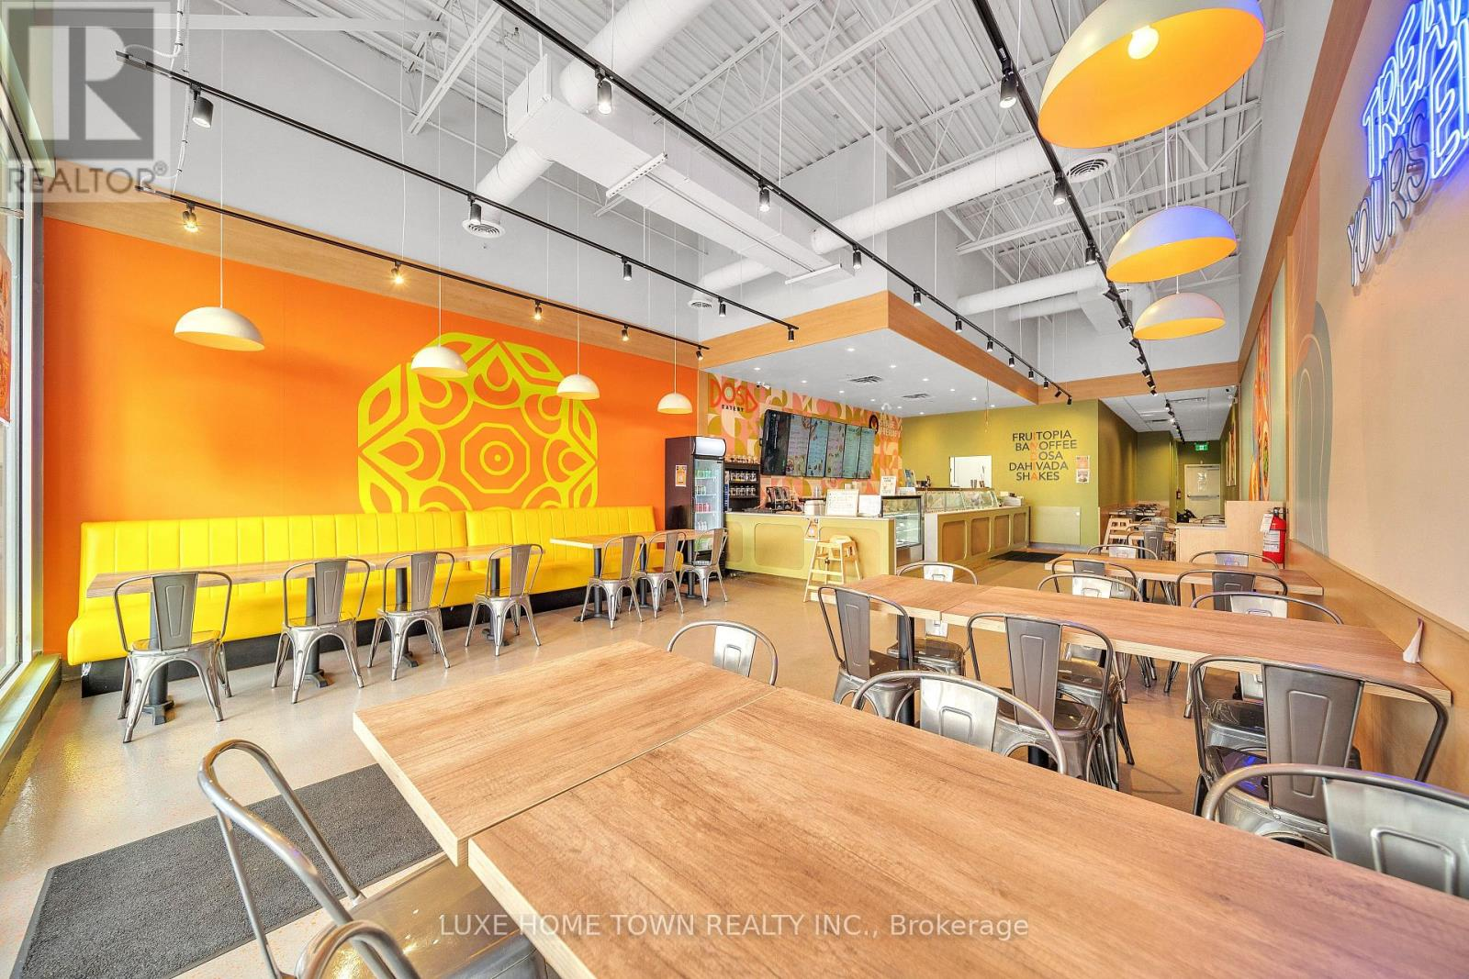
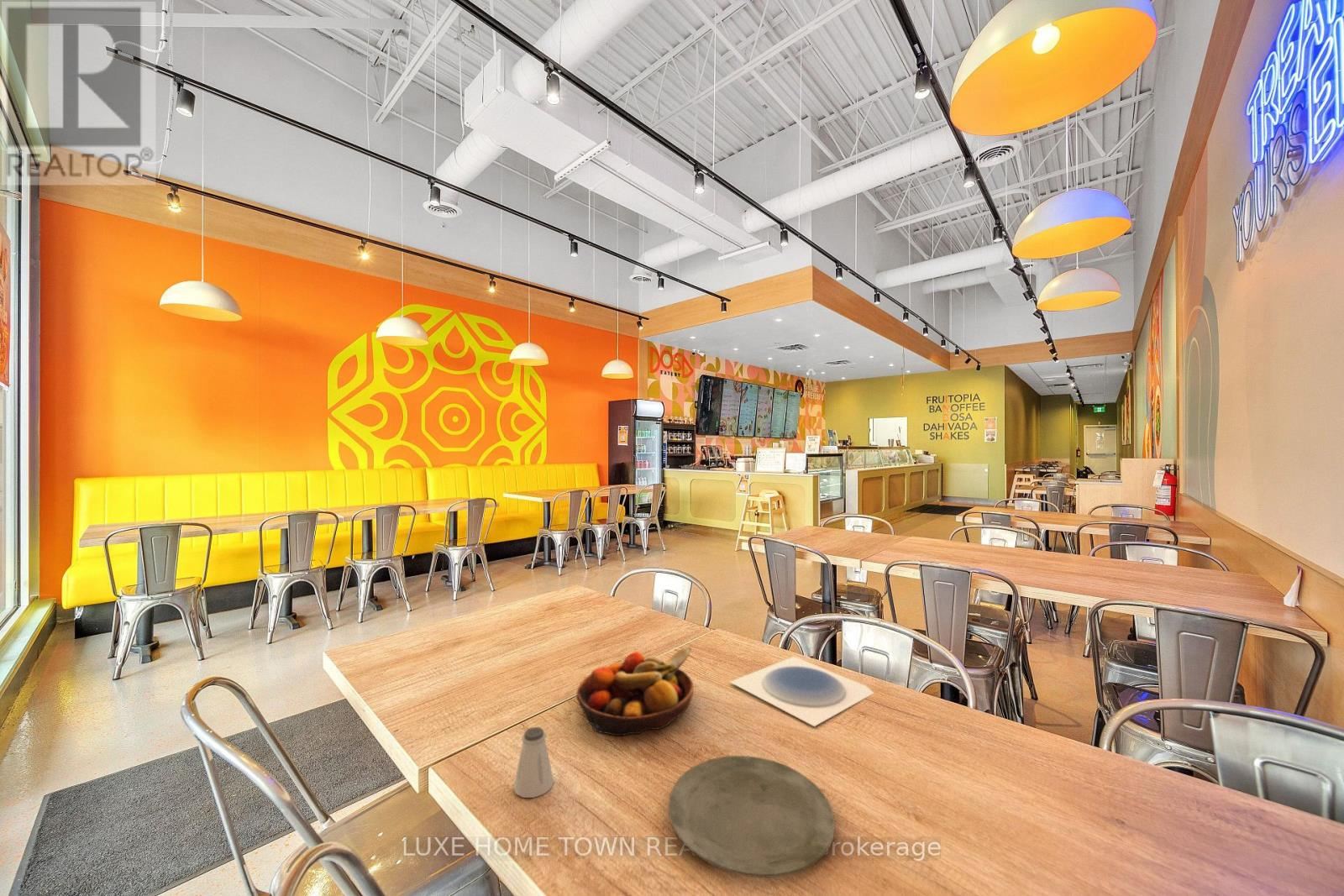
+ plate [668,755,836,878]
+ plate [729,656,875,727]
+ fruit bowl [575,646,695,736]
+ saltshaker [512,726,554,799]
